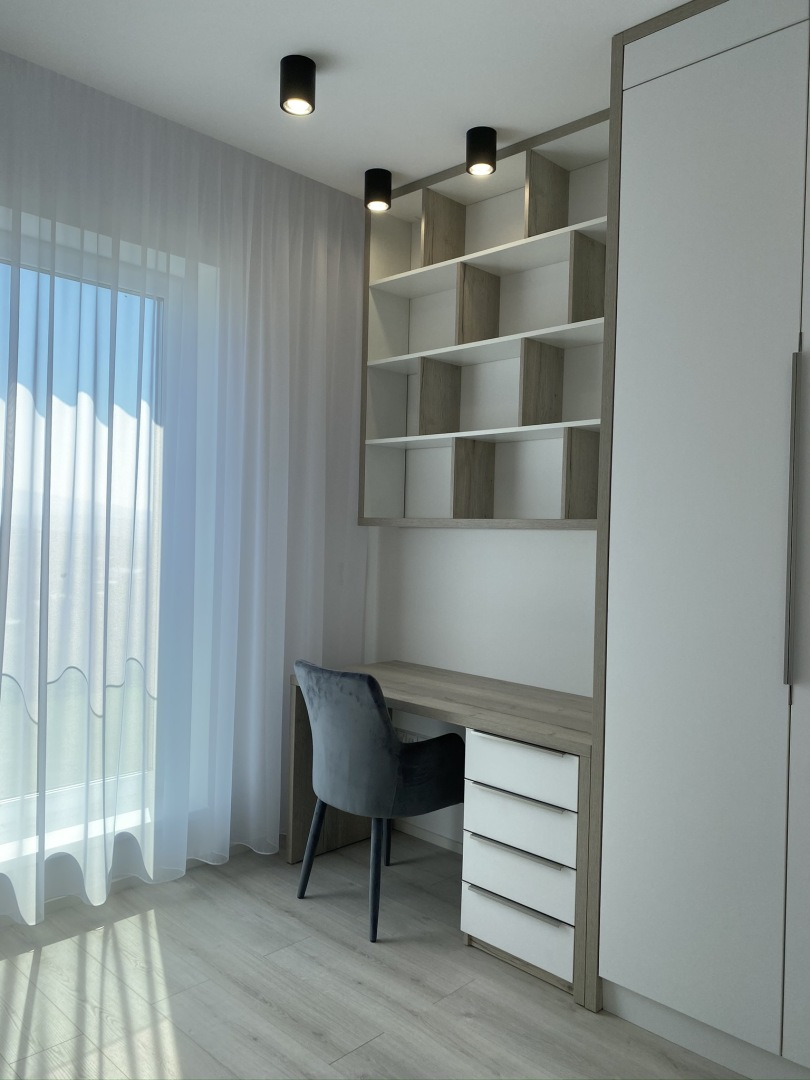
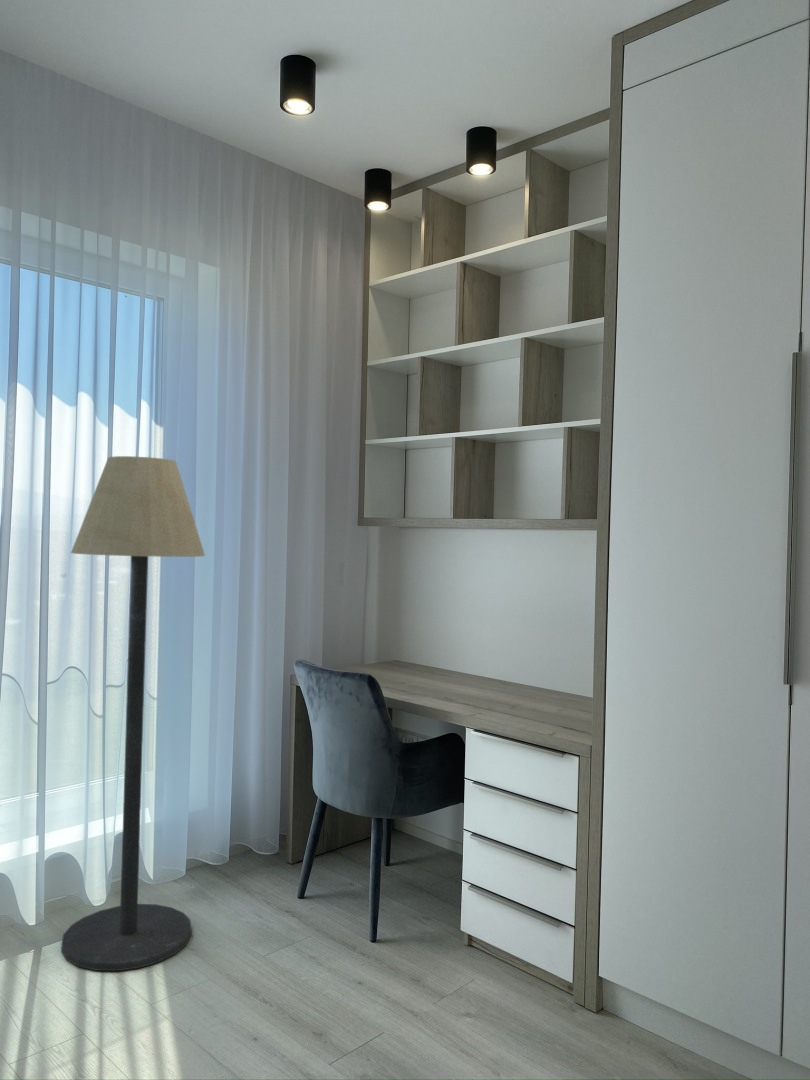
+ floor lamp [60,455,206,972]
